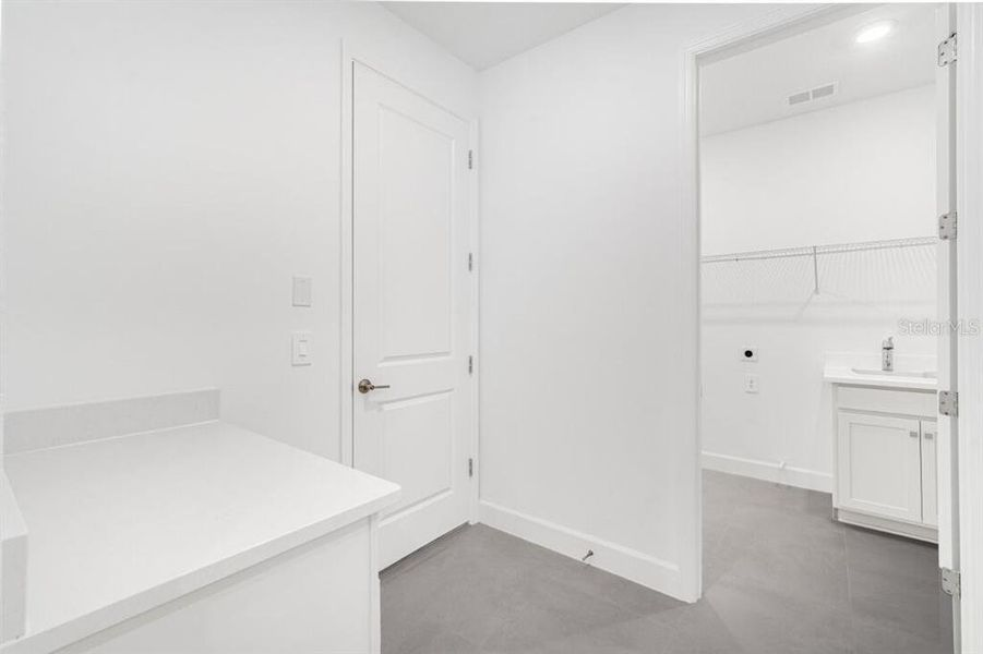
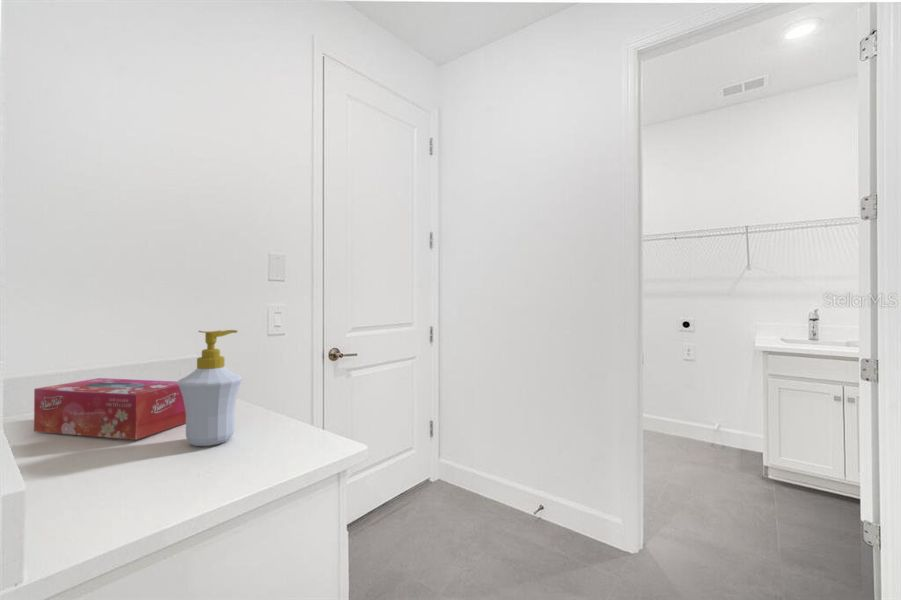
+ soap bottle [177,329,243,447]
+ tissue box [33,377,186,441]
